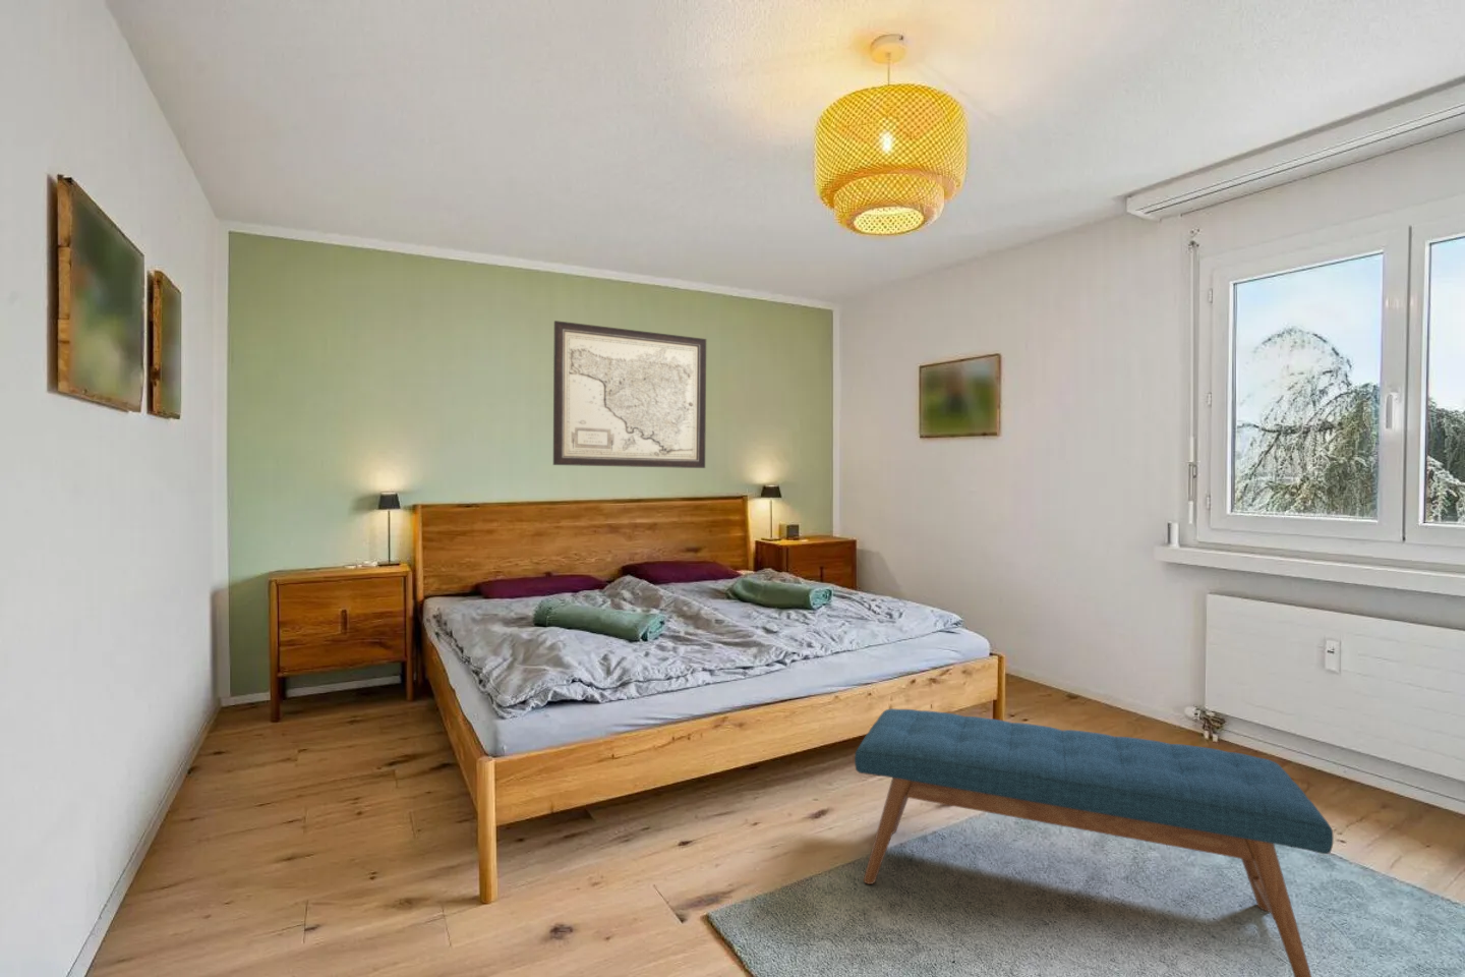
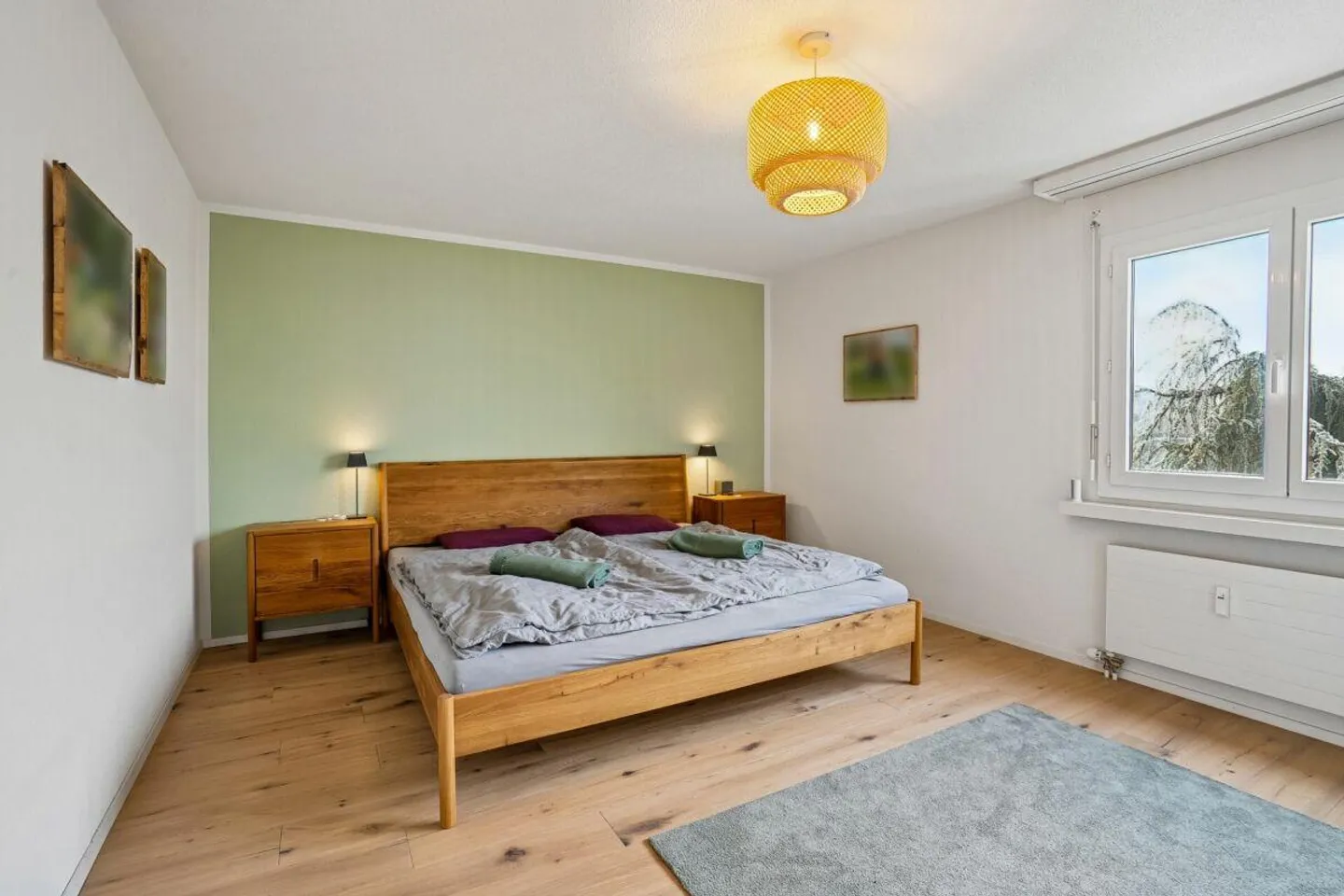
- wall art [553,319,707,469]
- bench [853,708,1335,977]
